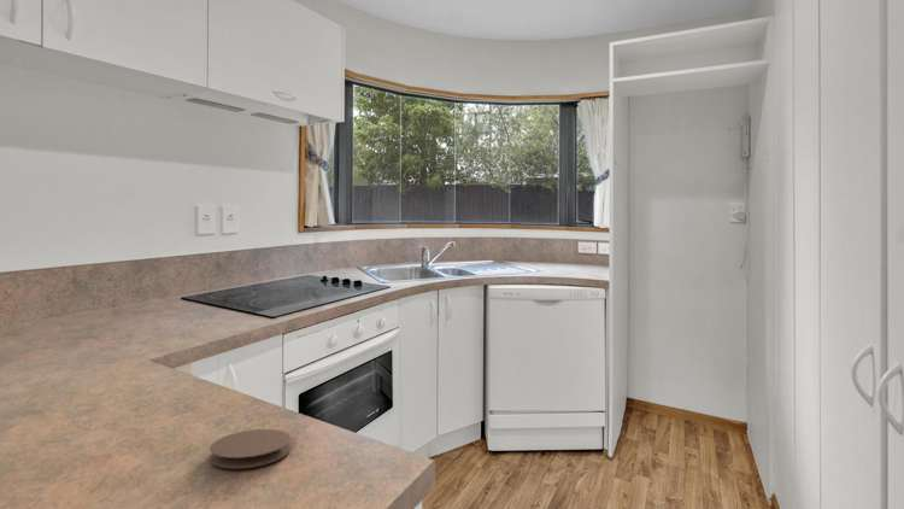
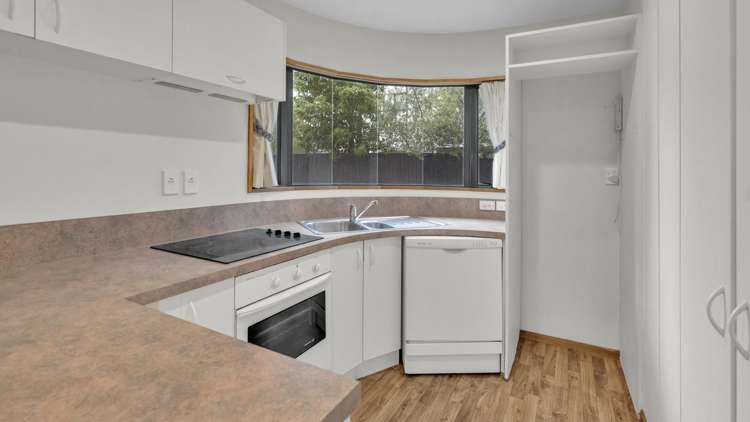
- coaster [209,428,292,469]
